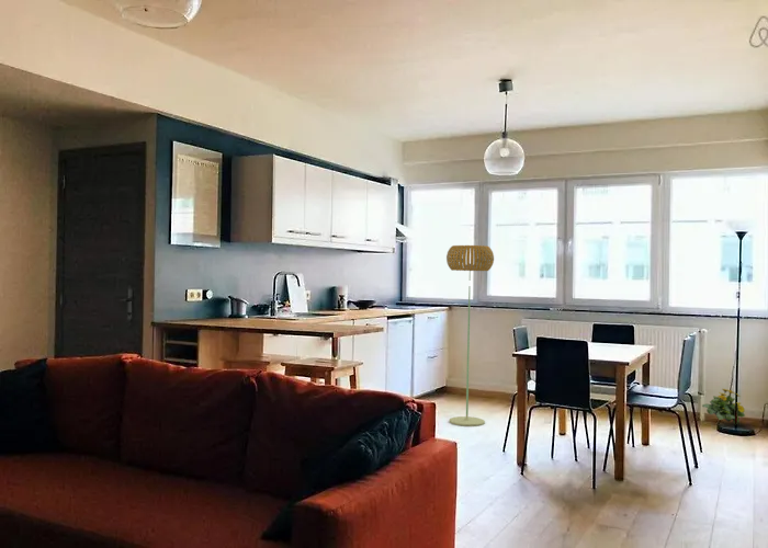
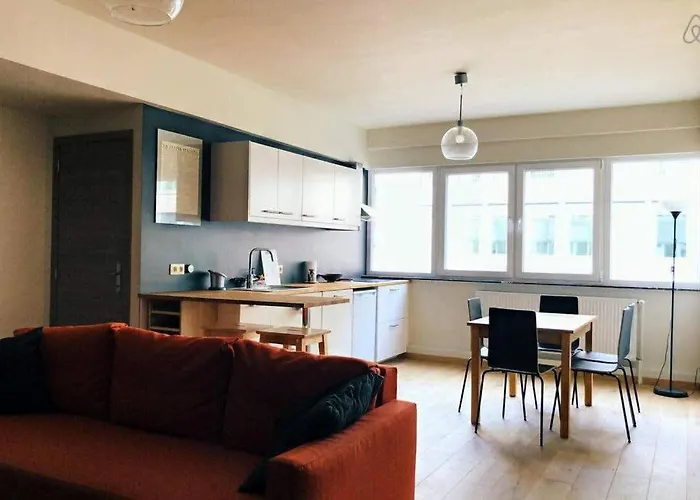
- flowering plant [701,388,746,425]
- floor lamp [445,244,495,427]
